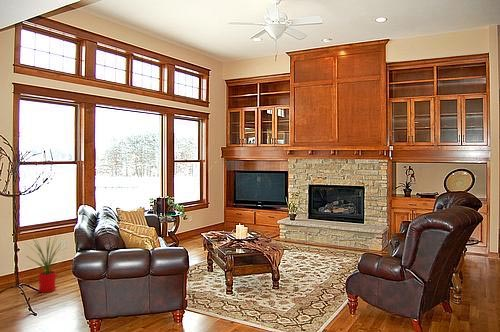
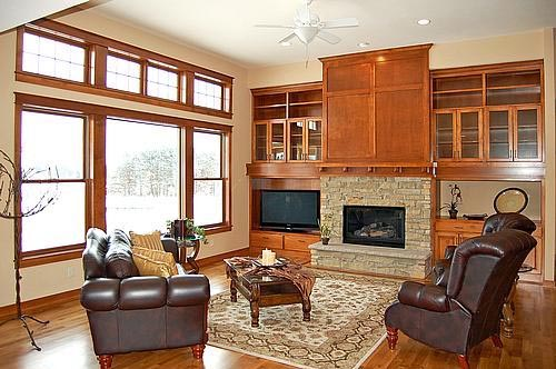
- house plant [23,232,66,293]
